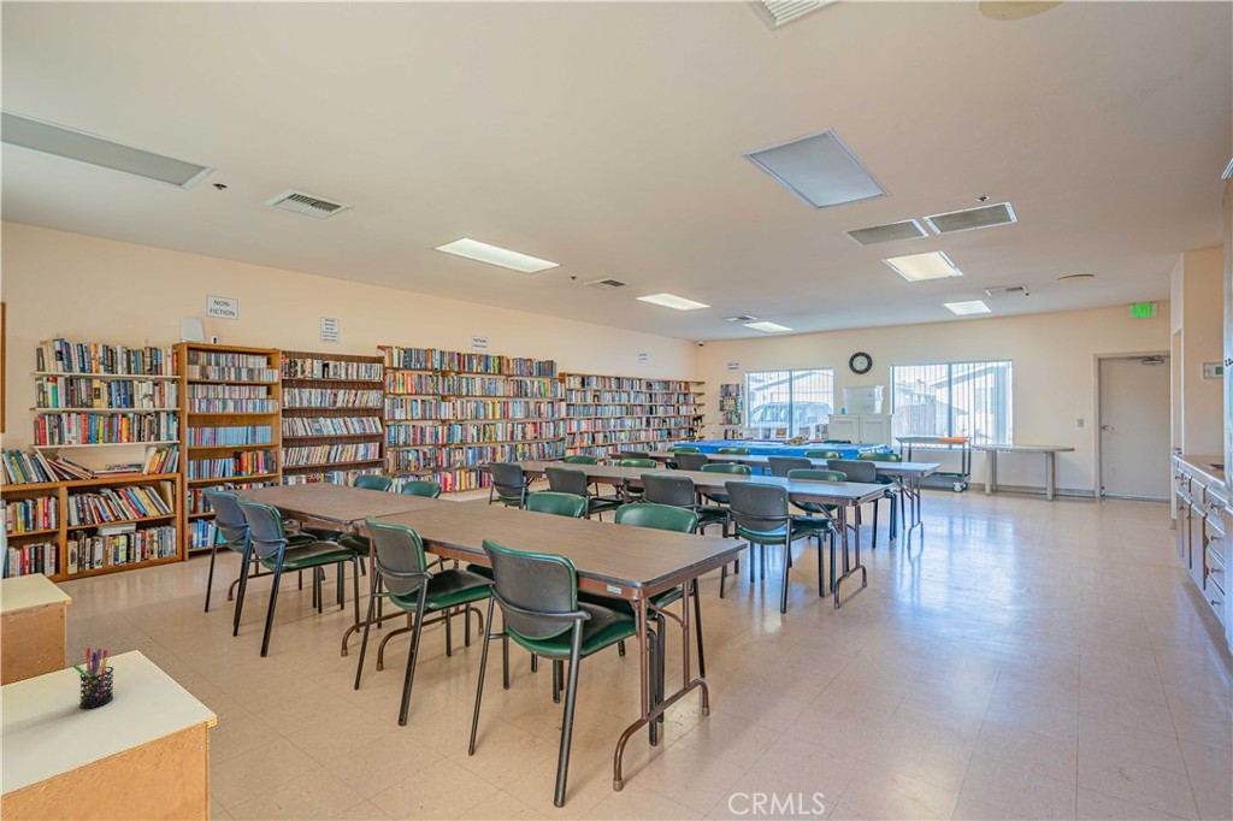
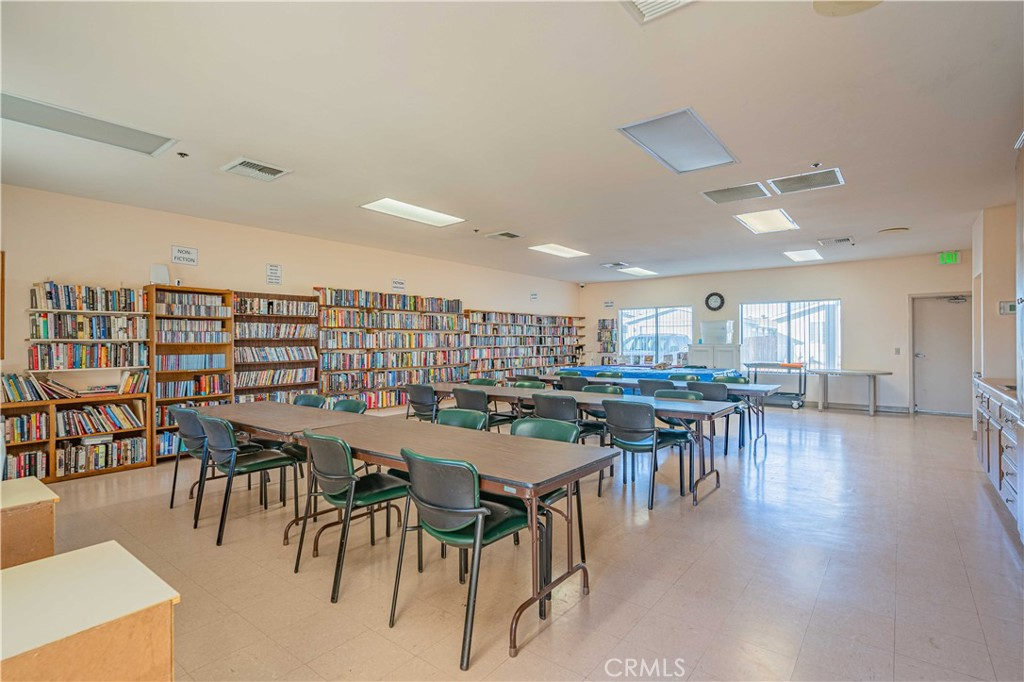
- pen holder [72,646,114,709]
